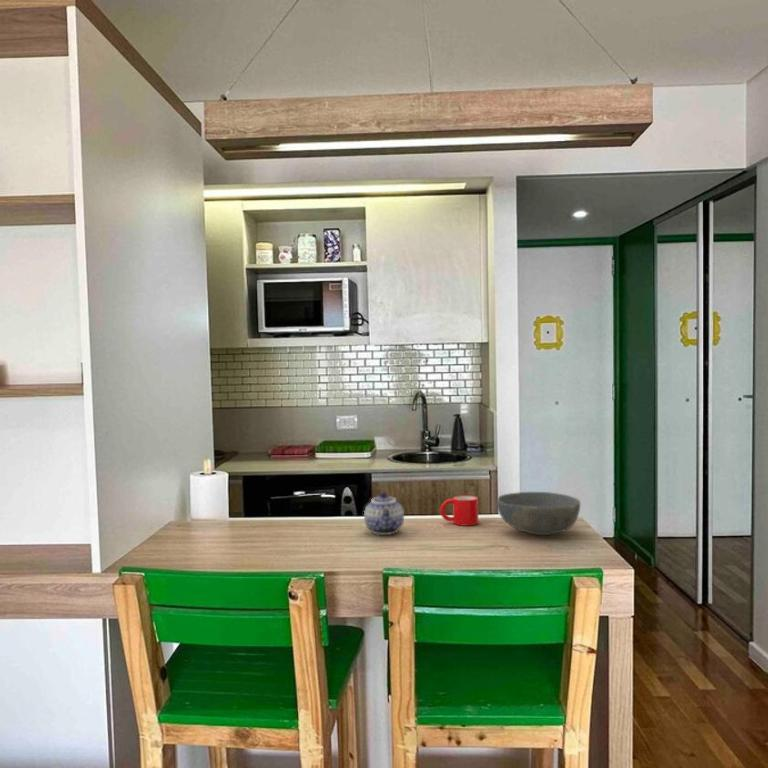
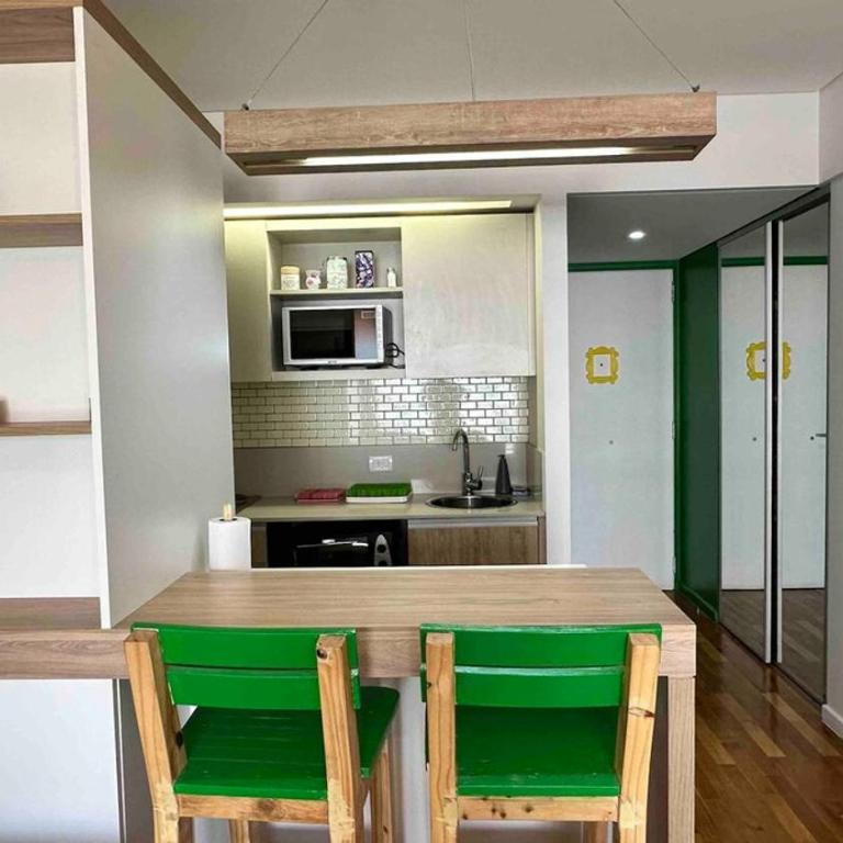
- teapot [363,491,405,536]
- bowl [496,491,581,536]
- mug [439,494,480,527]
